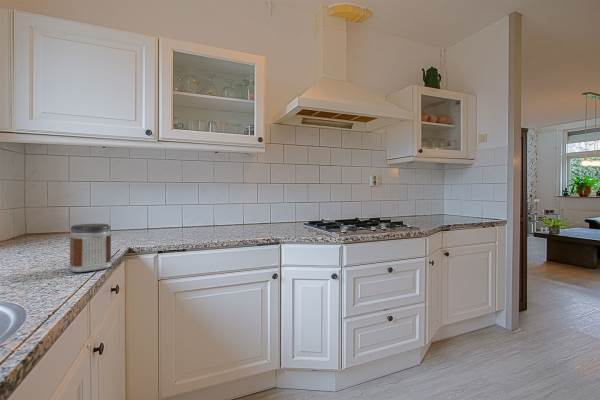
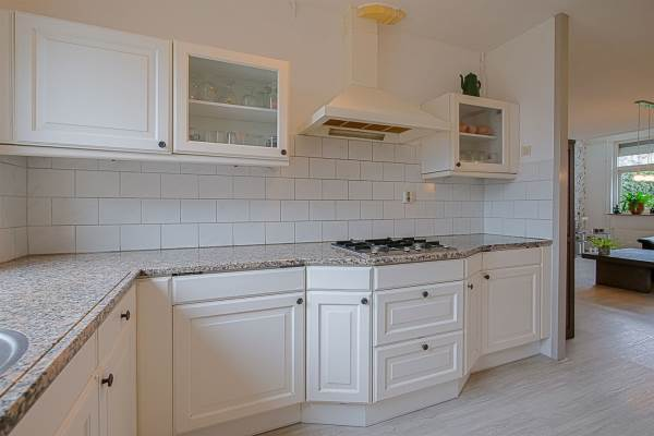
- jar [68,223,112,273]
